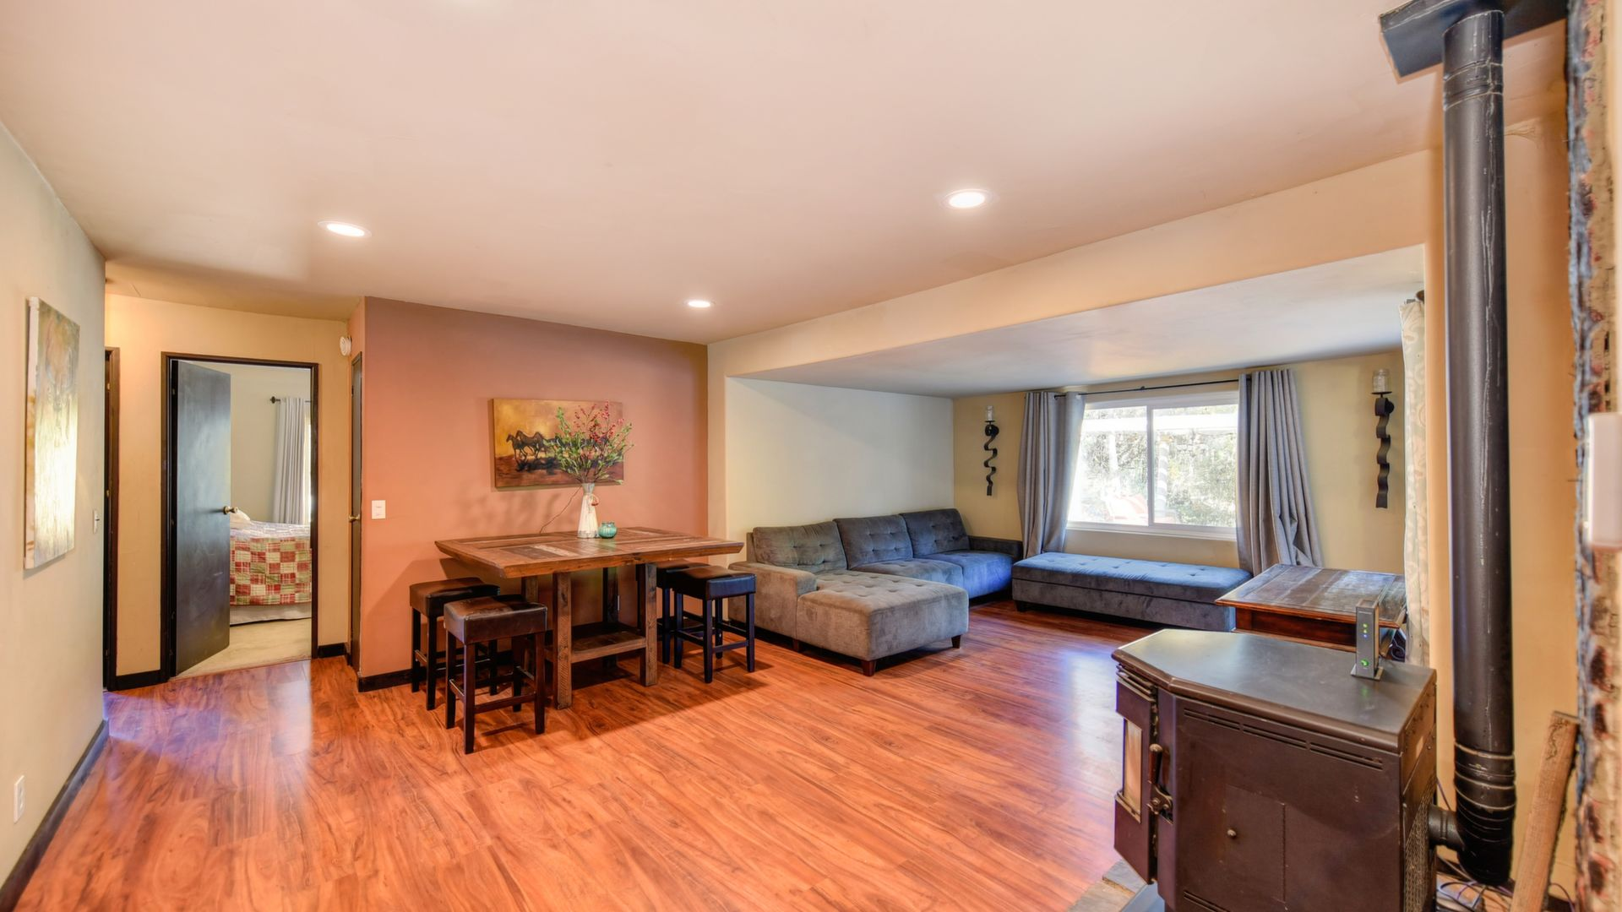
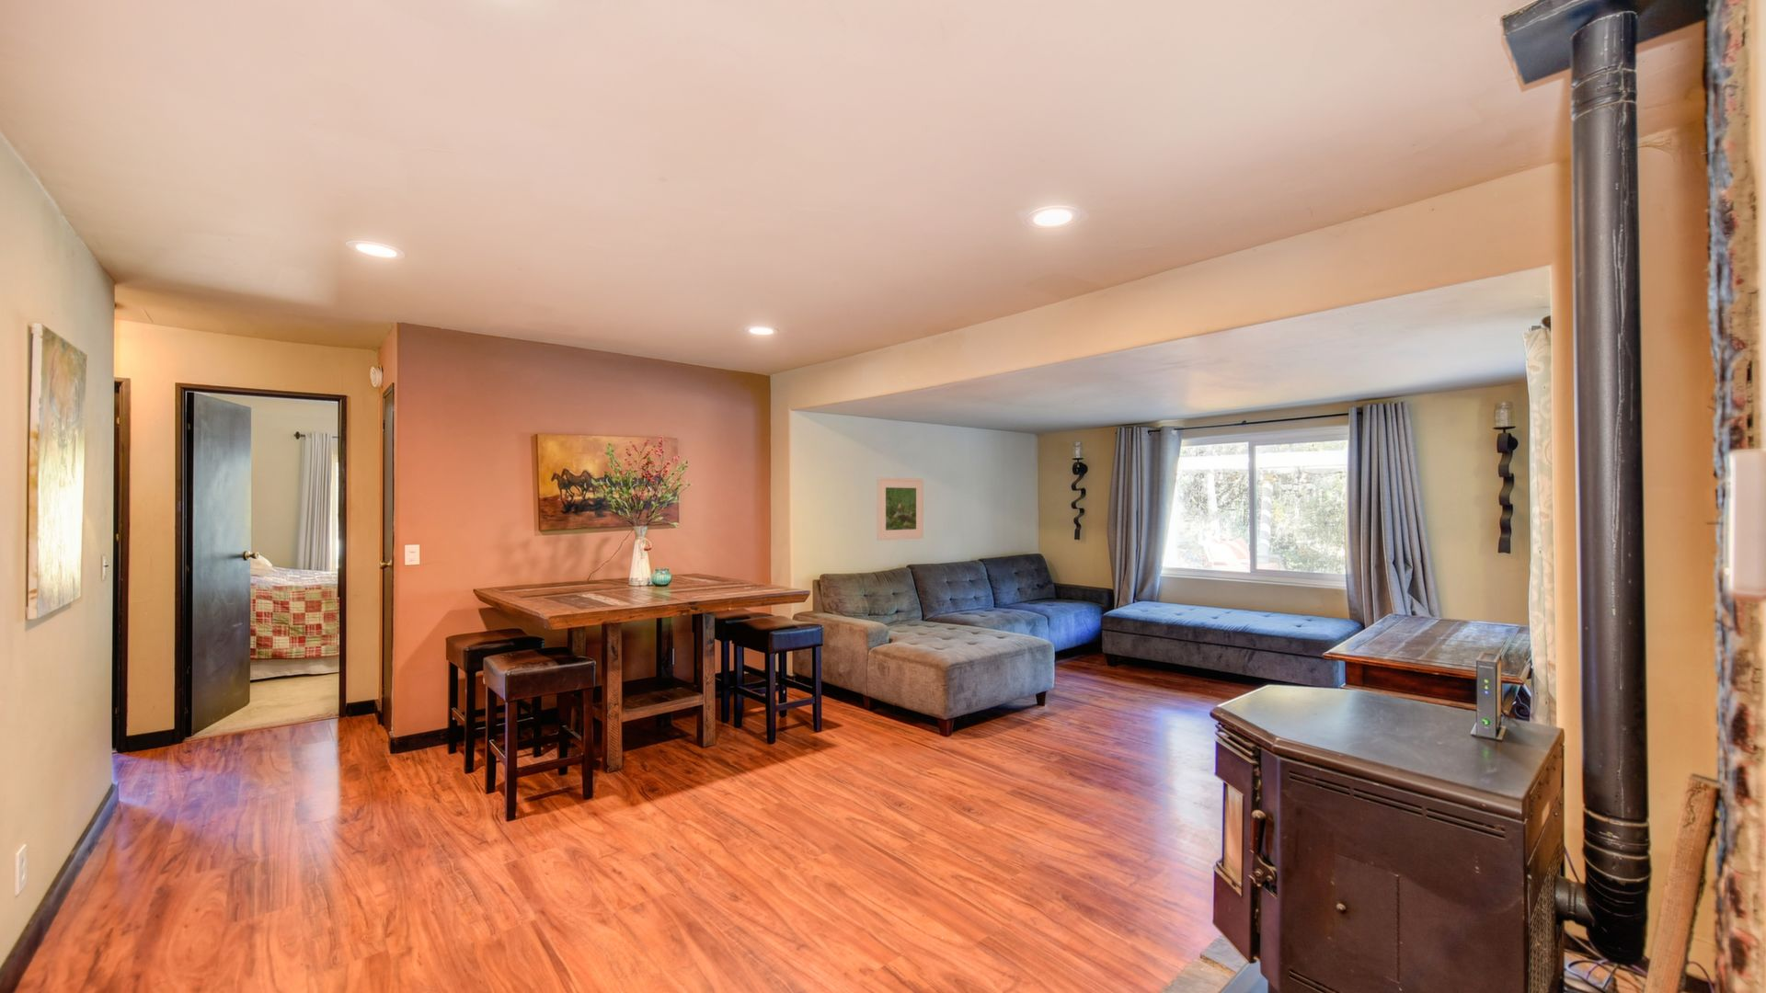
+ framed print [877,476,924,542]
